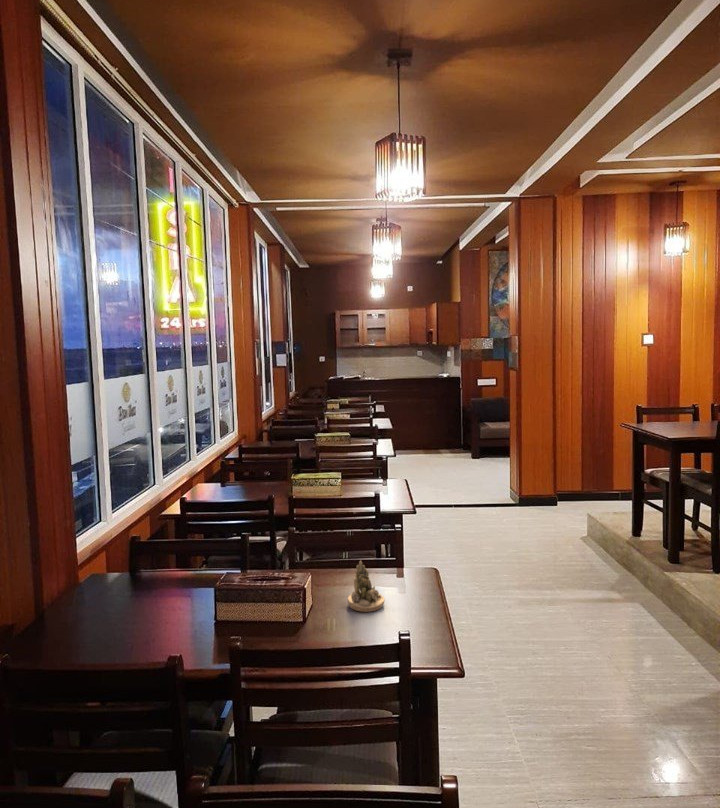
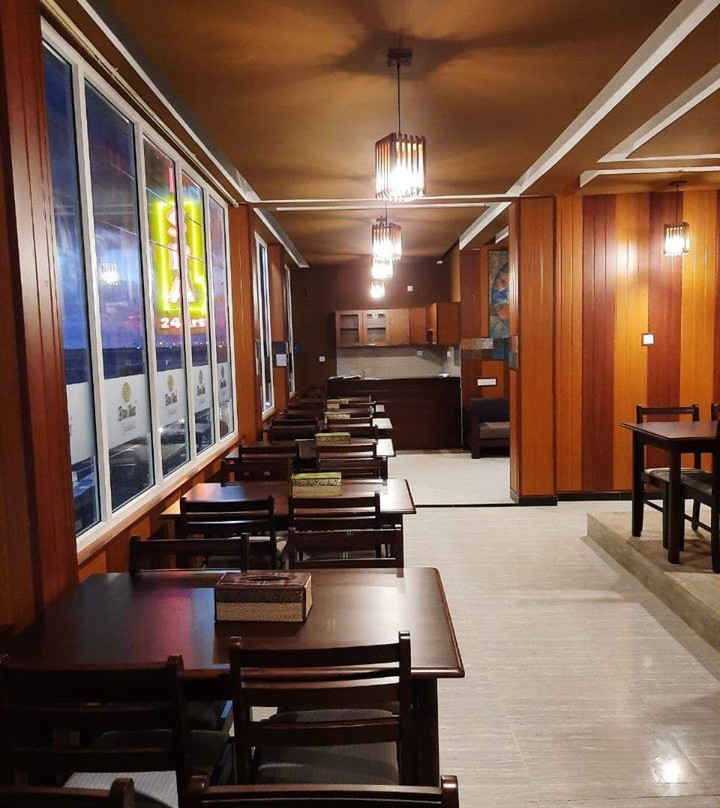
- succulent planter [347,559,386,613]
